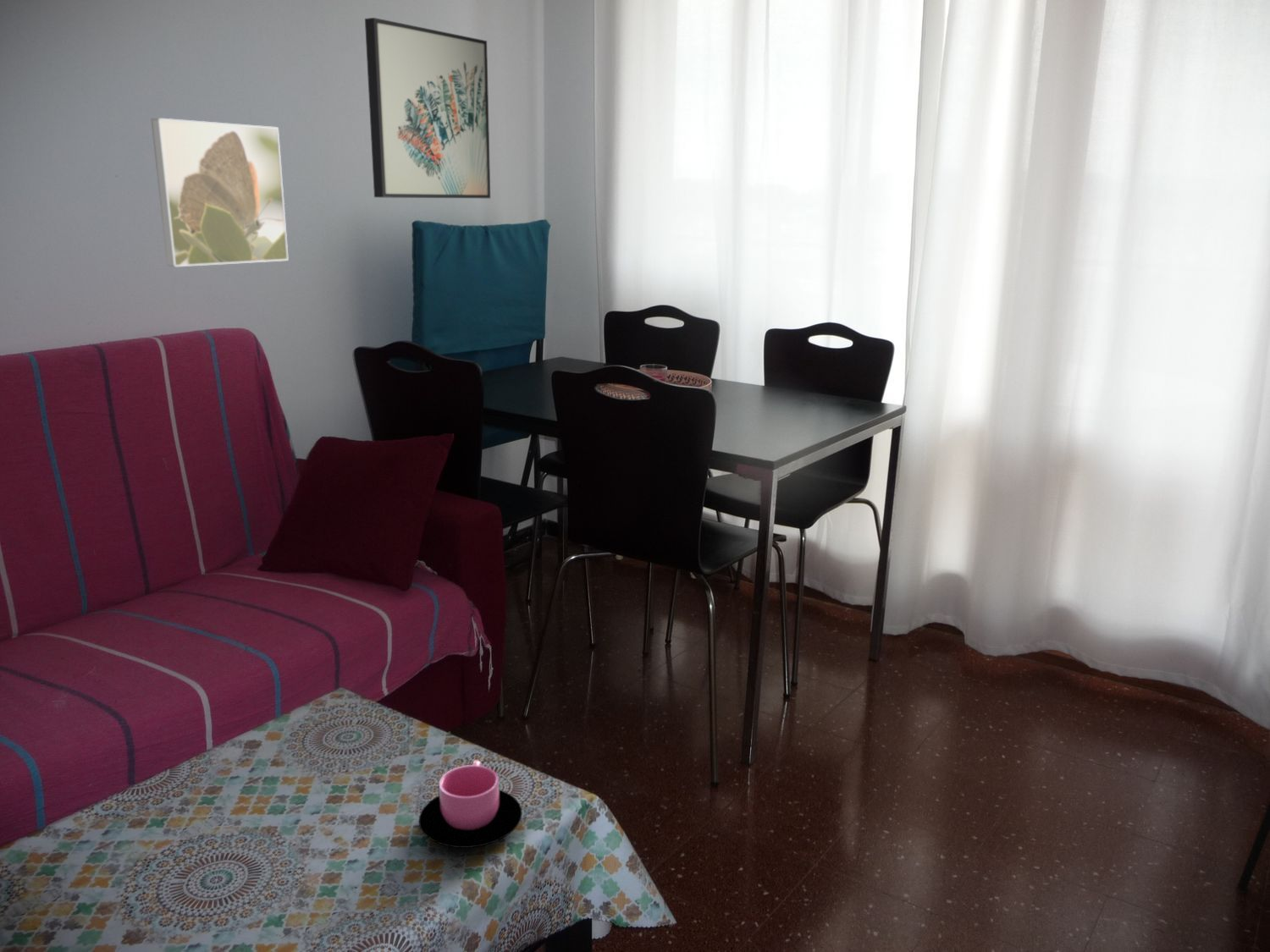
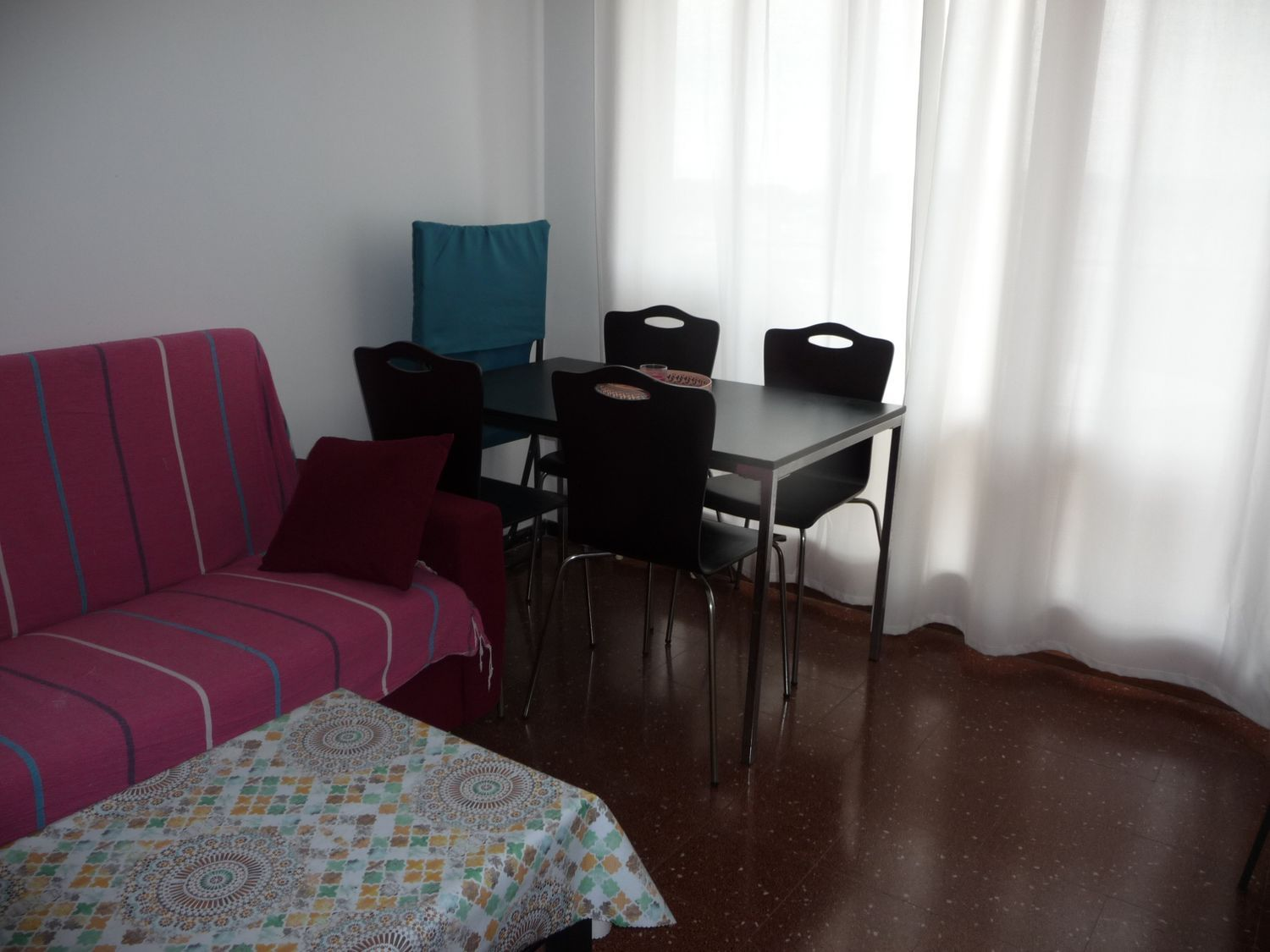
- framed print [150,117,290,267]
- wall art [364,17,491,199]
- cup [418,759,522,849]
